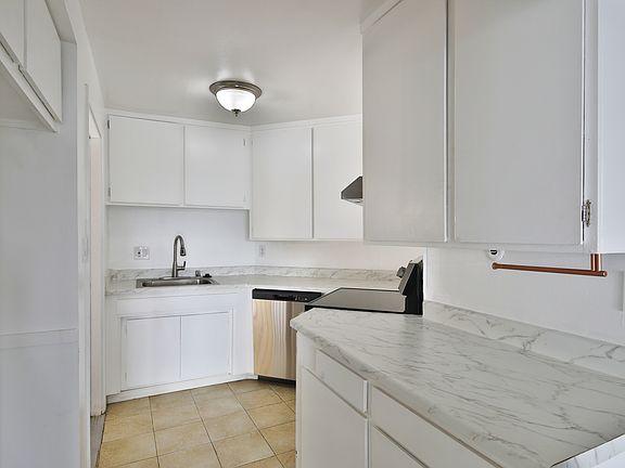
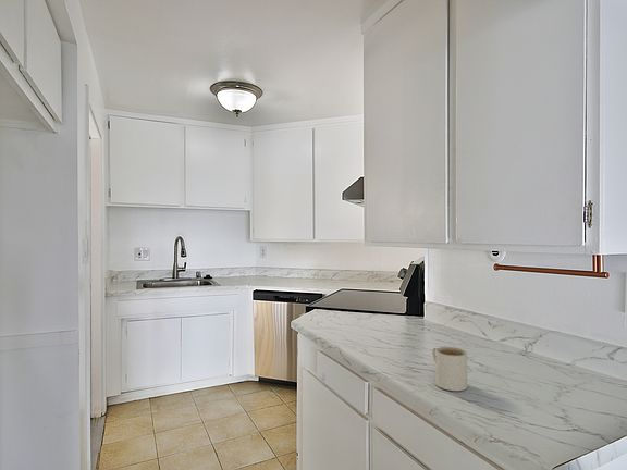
+ mug [431,346,468,392]
